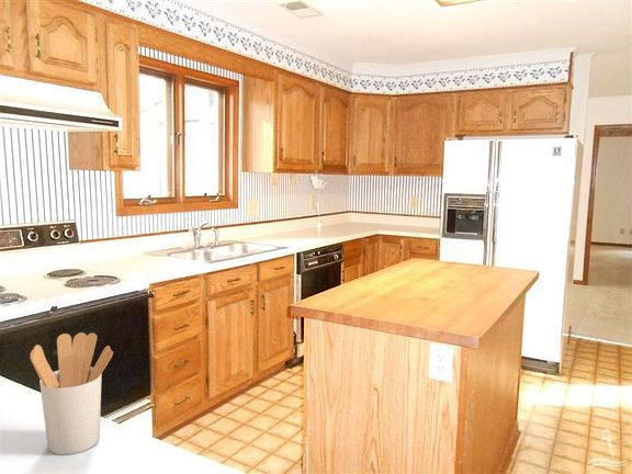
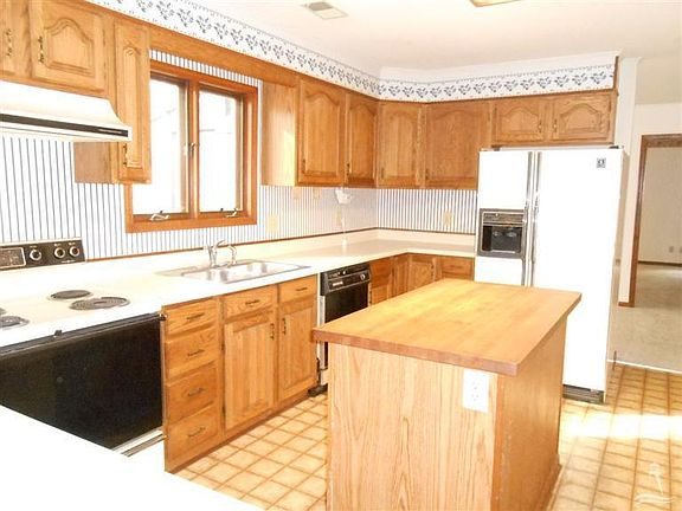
- utensil holder [30,331,114,455]
